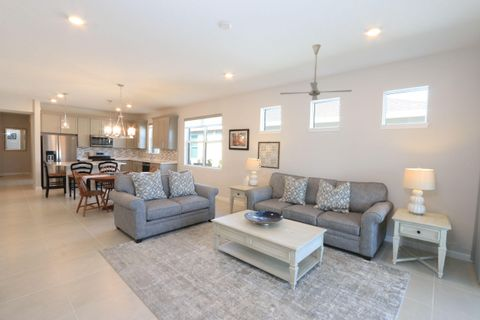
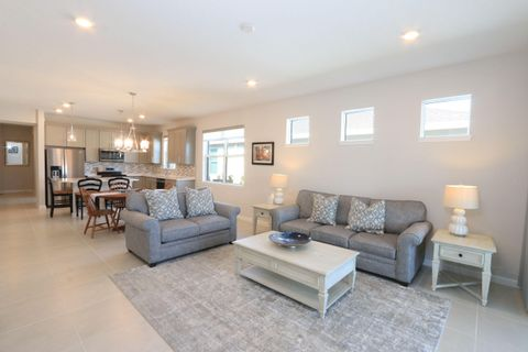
- ceiling fan [279,43,353,101]
- wall art [257,141,281,170]
